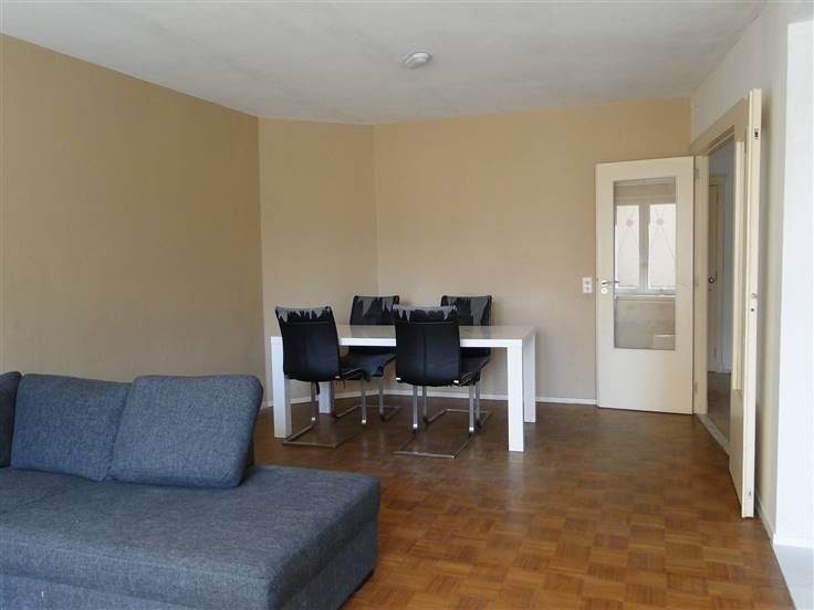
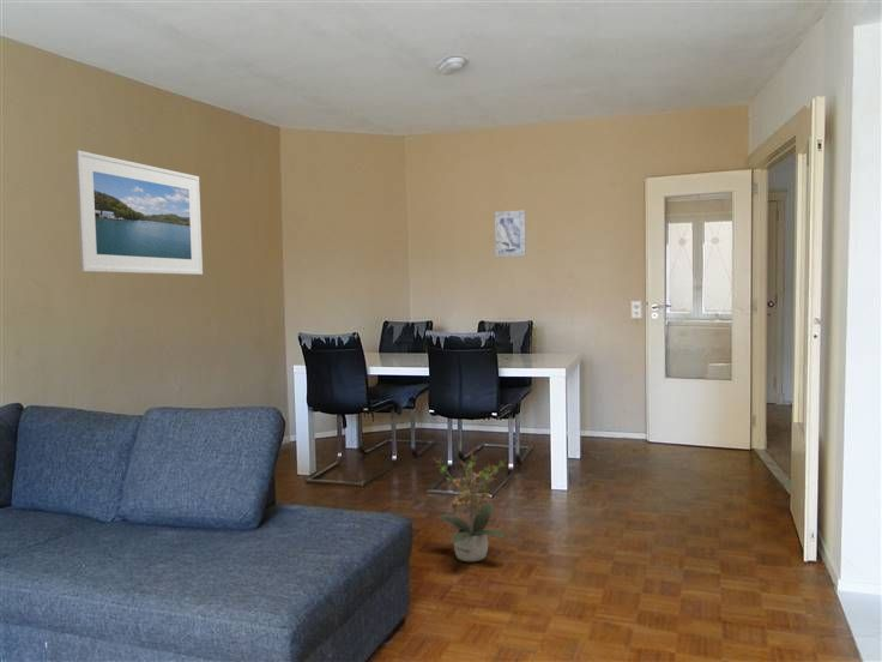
+ wall art [494,210,527,258]
+ potted plant [433,452,509,562]
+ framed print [74,149,204,276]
